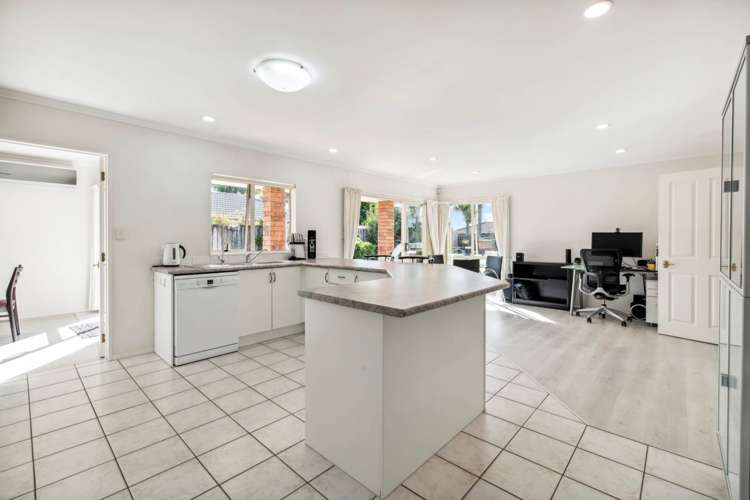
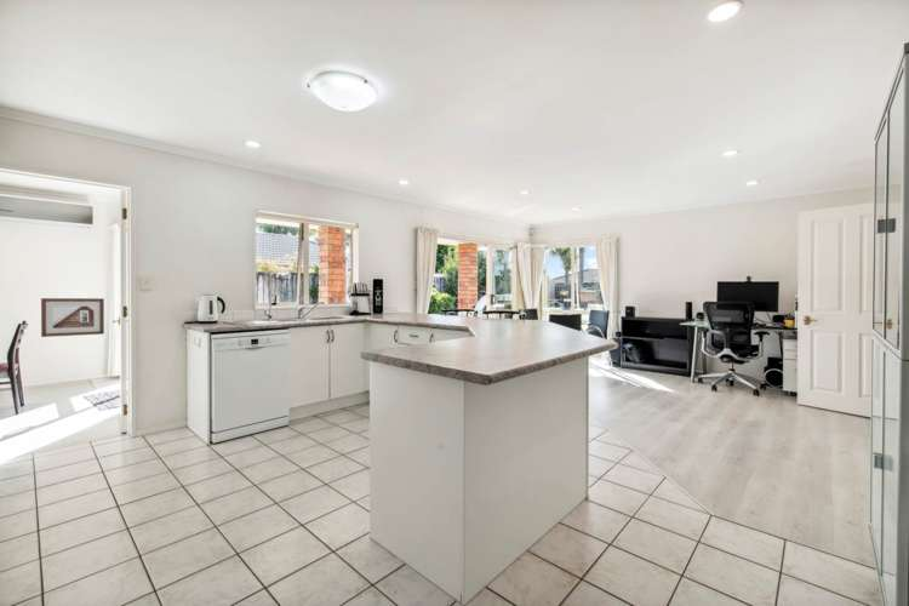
+ picture frame [40,297,105,338]
